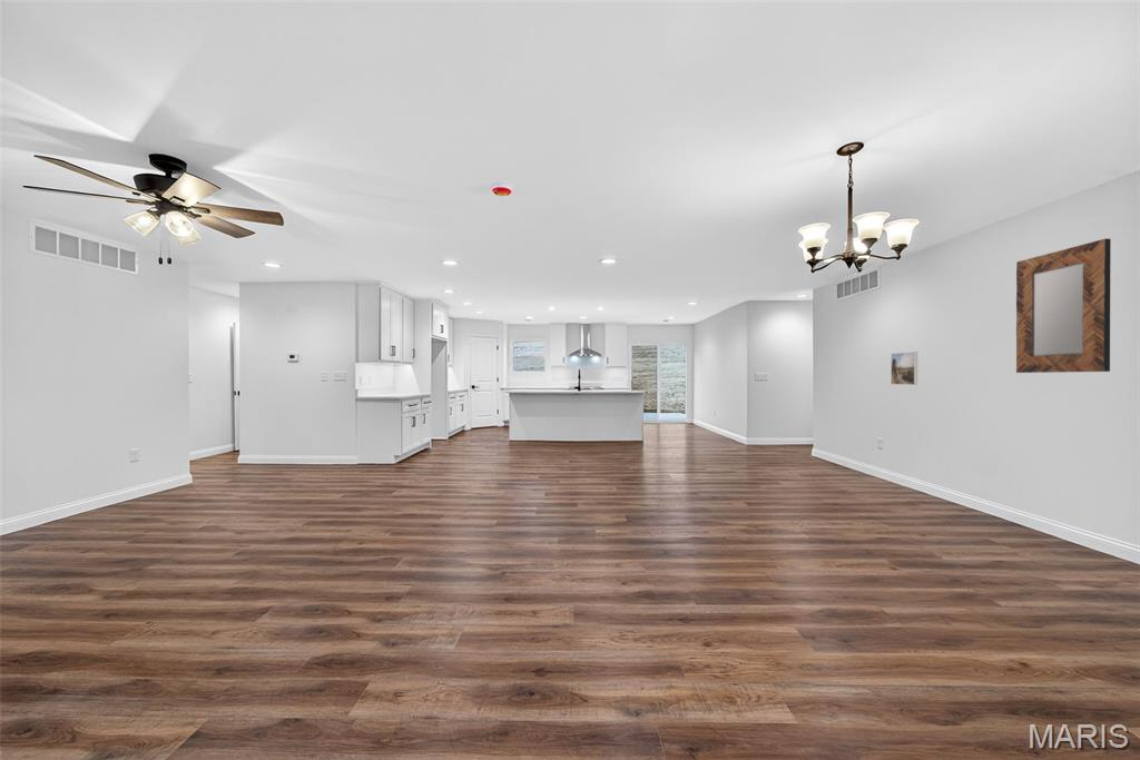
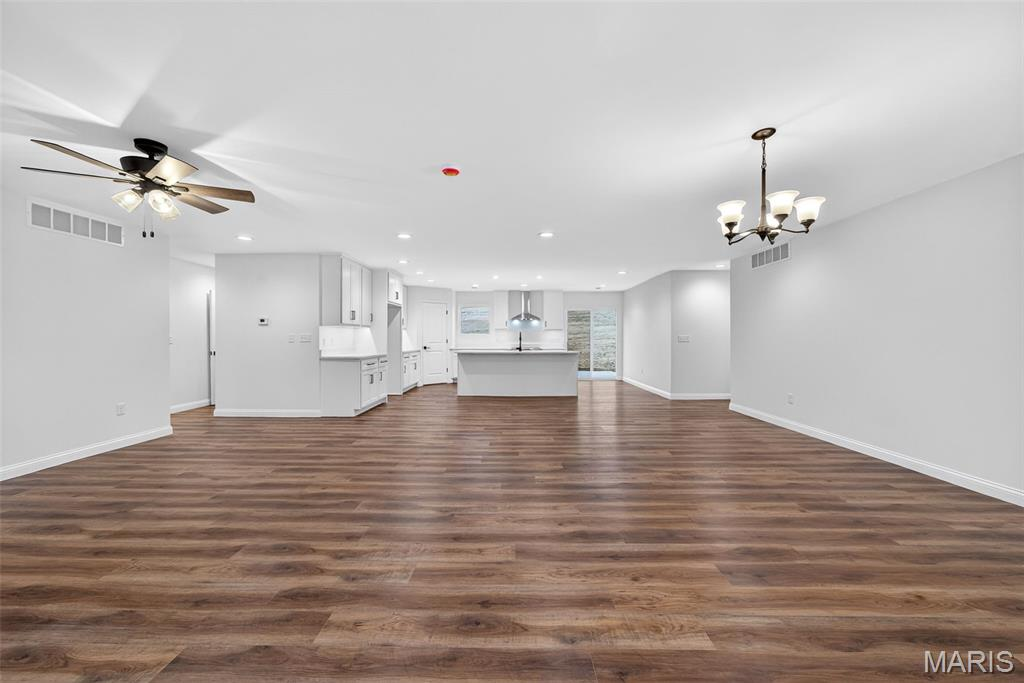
- home mirror [1015,238,1112,374]
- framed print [890,351,918,386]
